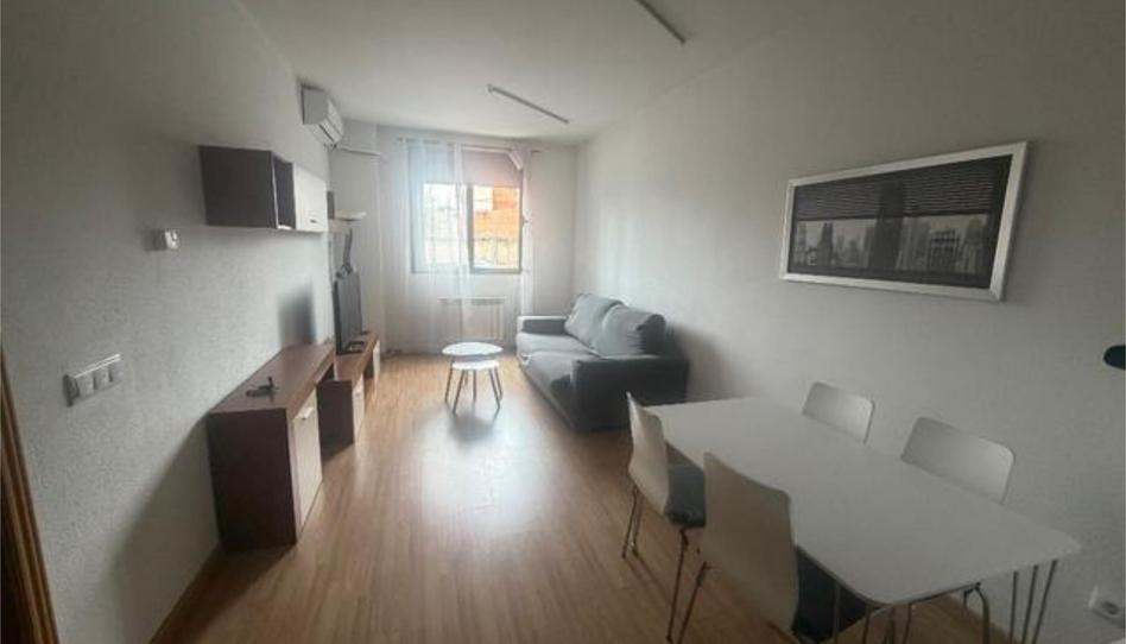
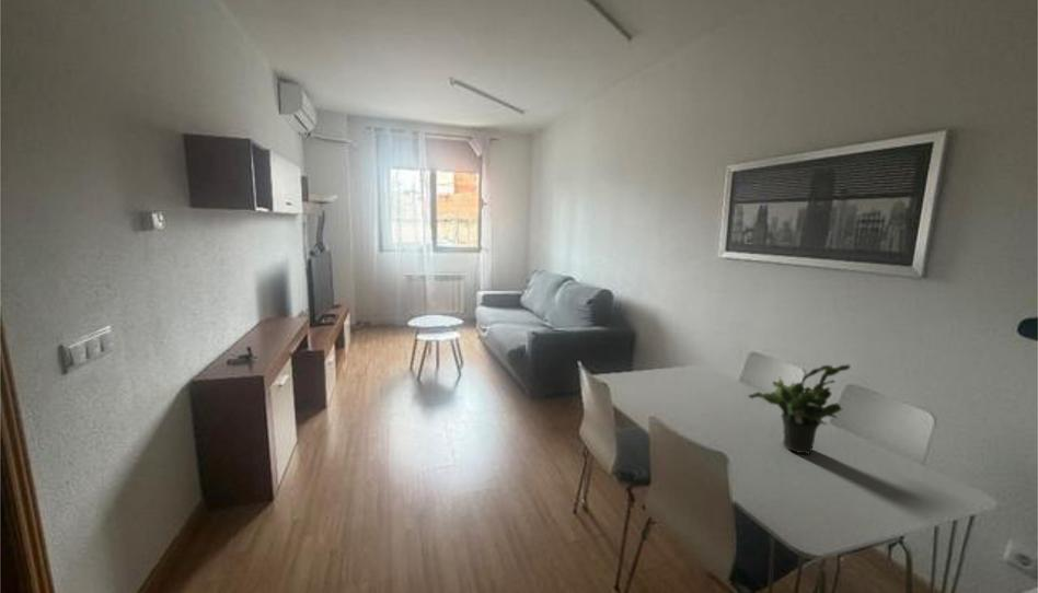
+ potted plant [747,363,852,455]
